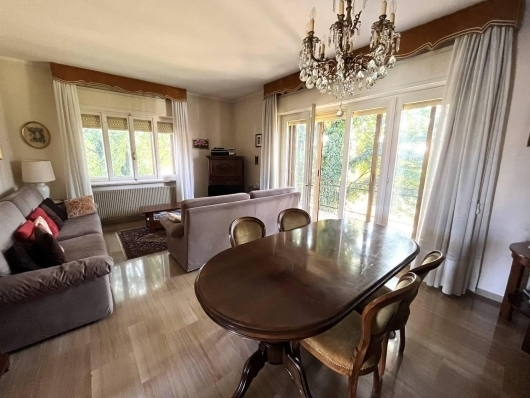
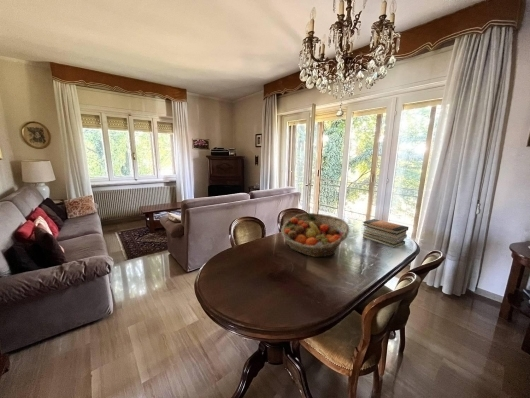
+ book stack [362,218,409,249]
+ fruit basket [280,212,350,258]
